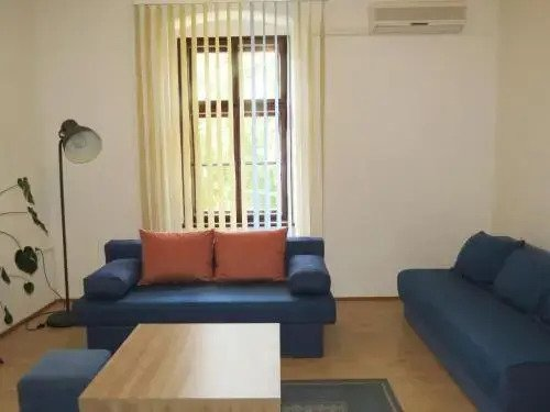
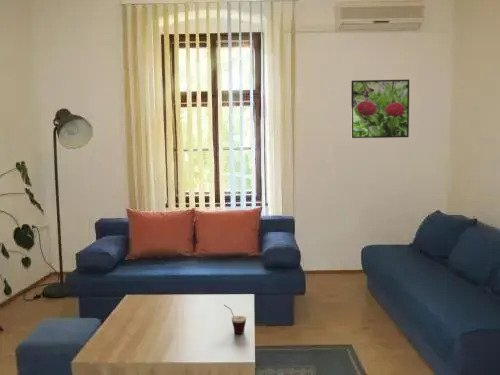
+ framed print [350,79,410,139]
+ cup [223,304,247,335]
